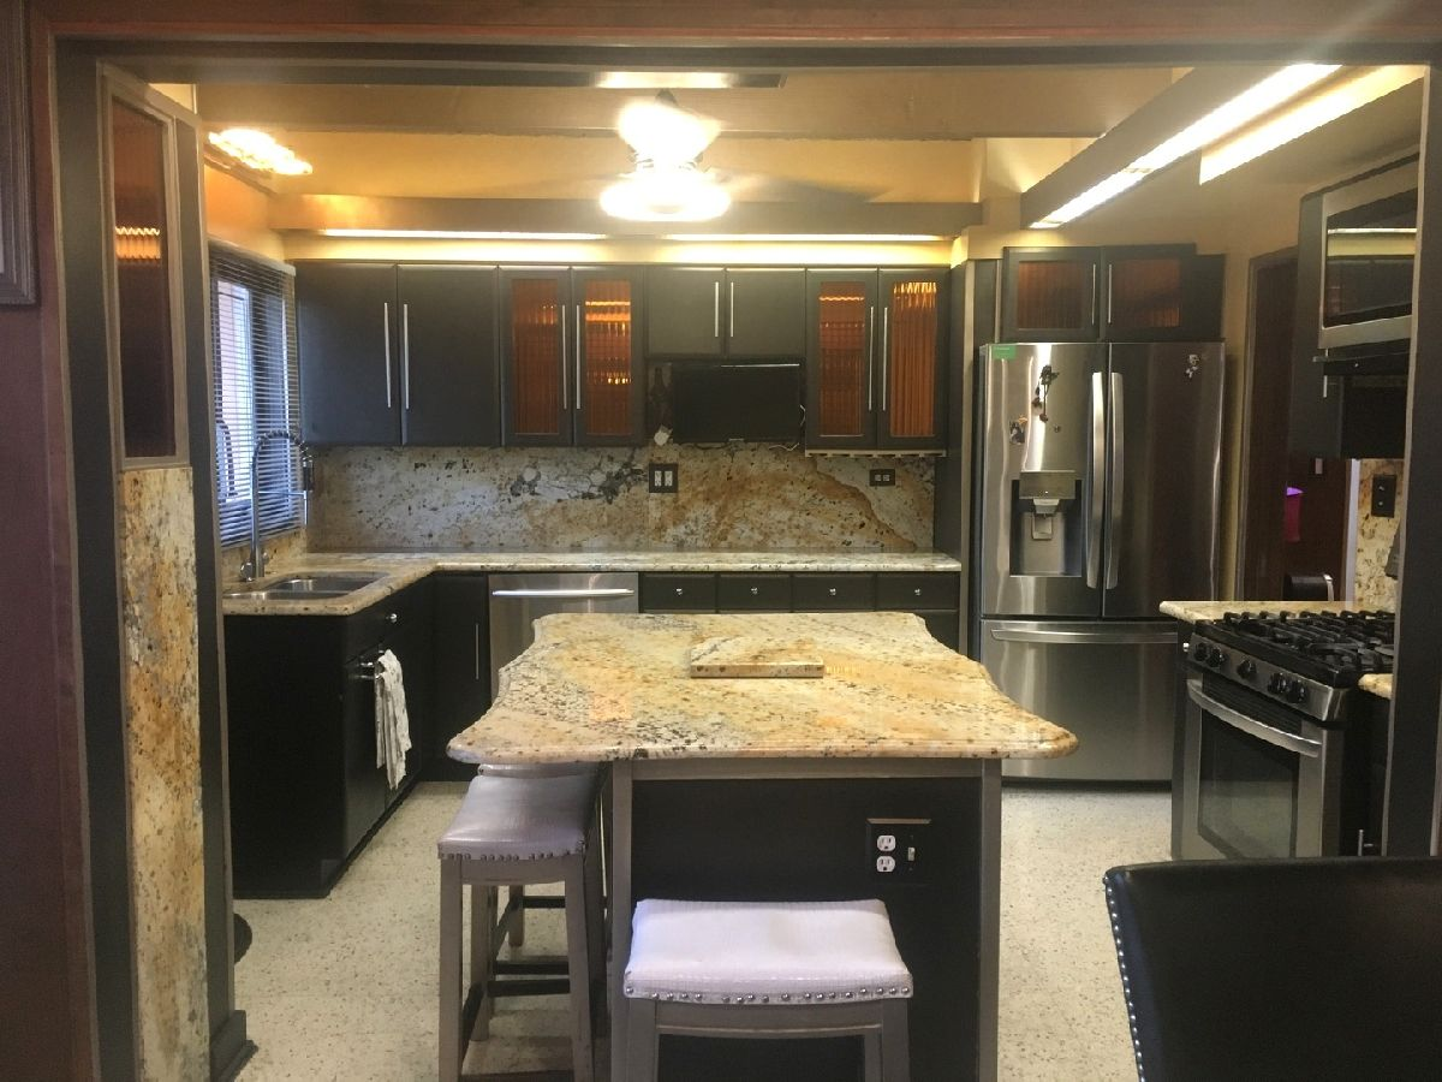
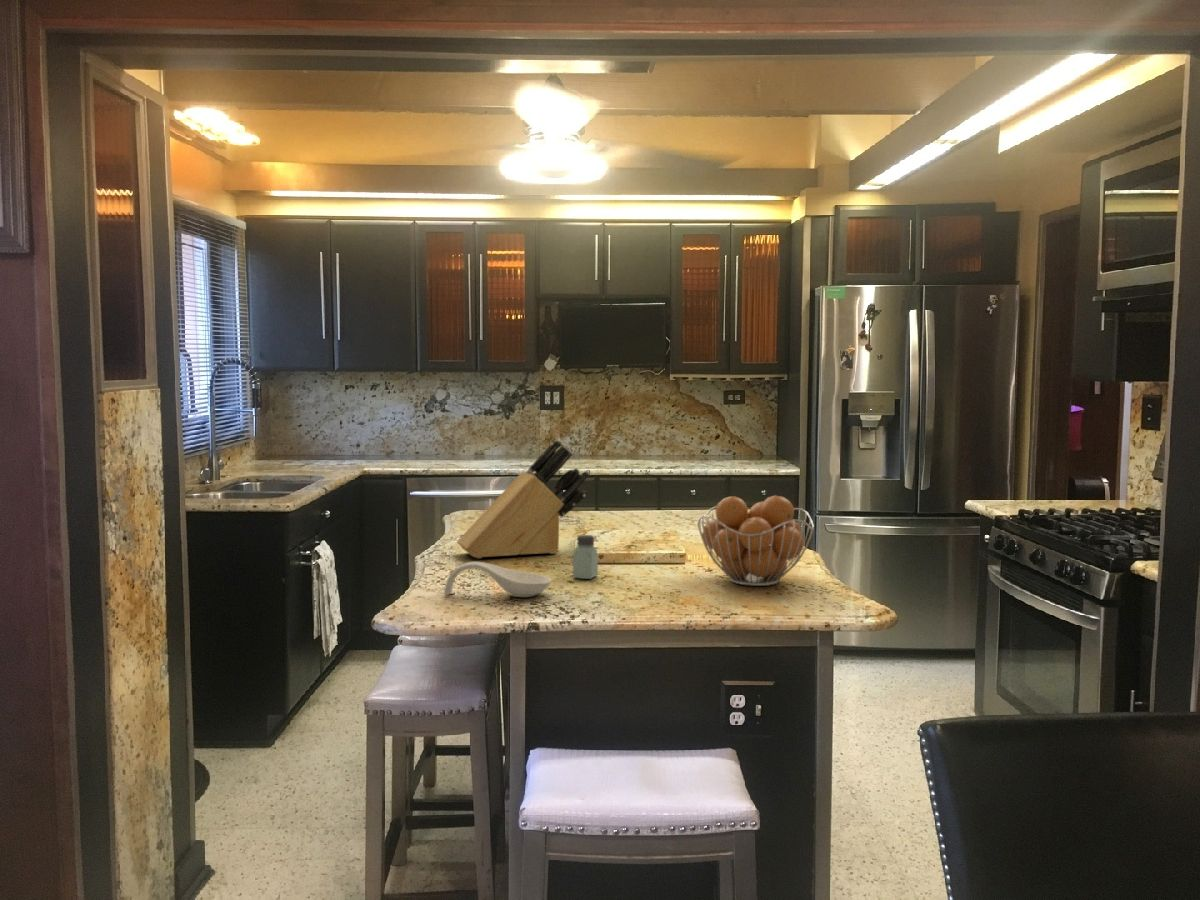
+ saltshaker [572,534,599,580]
+ spoon rest [444,561,552,598]
+ fruit basket [696,495,815,587]
+ knife block [456,438,591,559]
